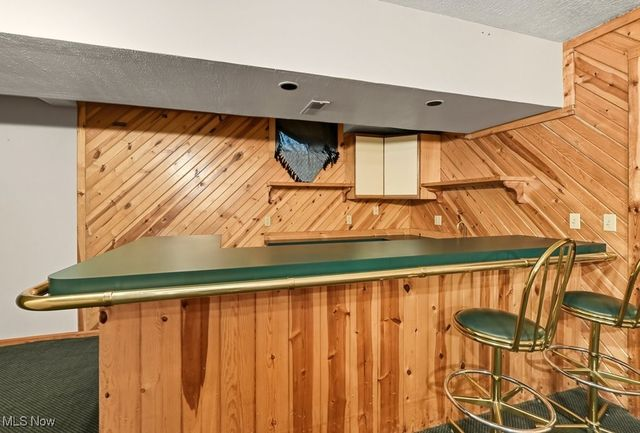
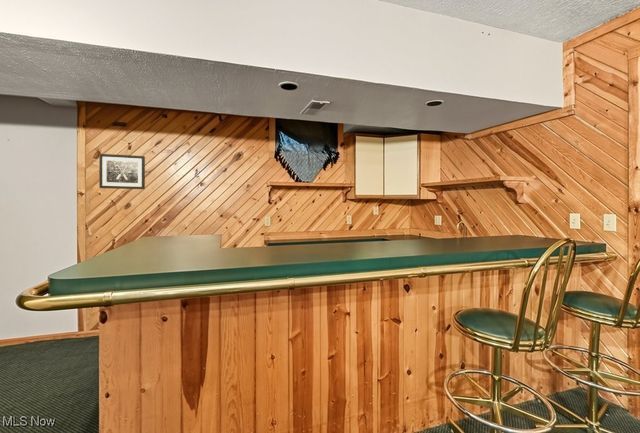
+ wall art [98,153,146,190]
